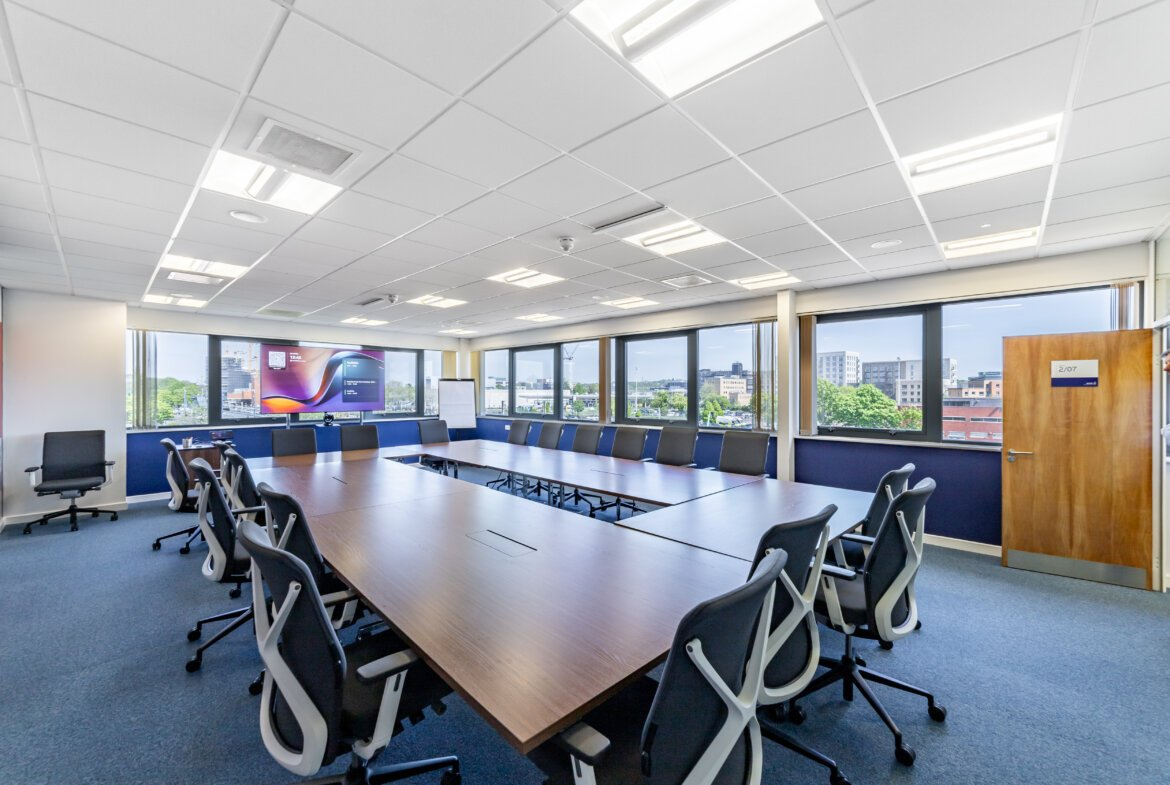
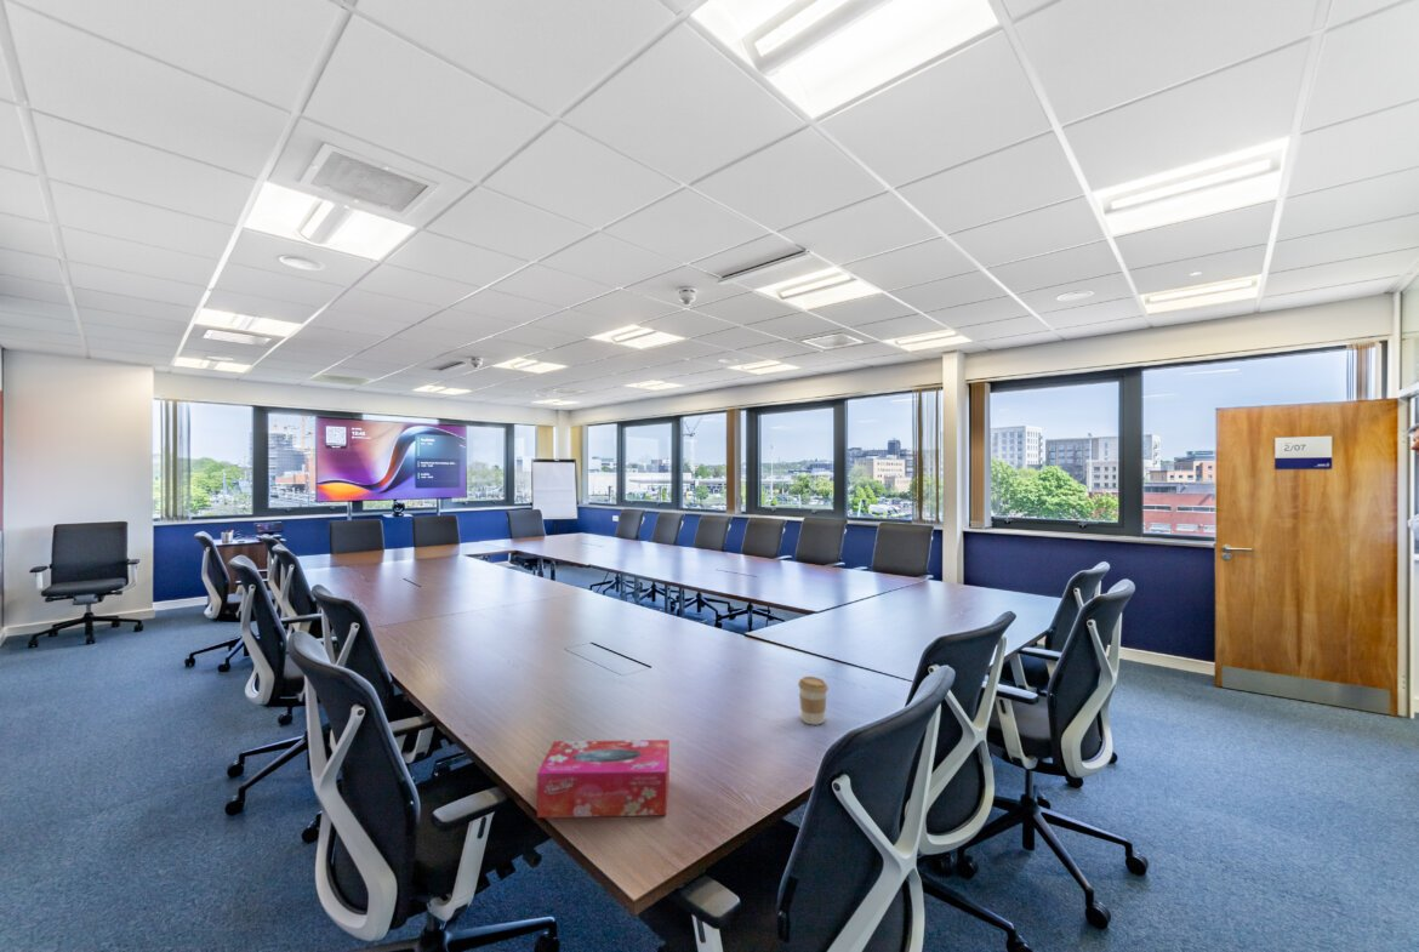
+ coffee cup [797,675,830,726]
+ tissue box [536,739,671,819]
